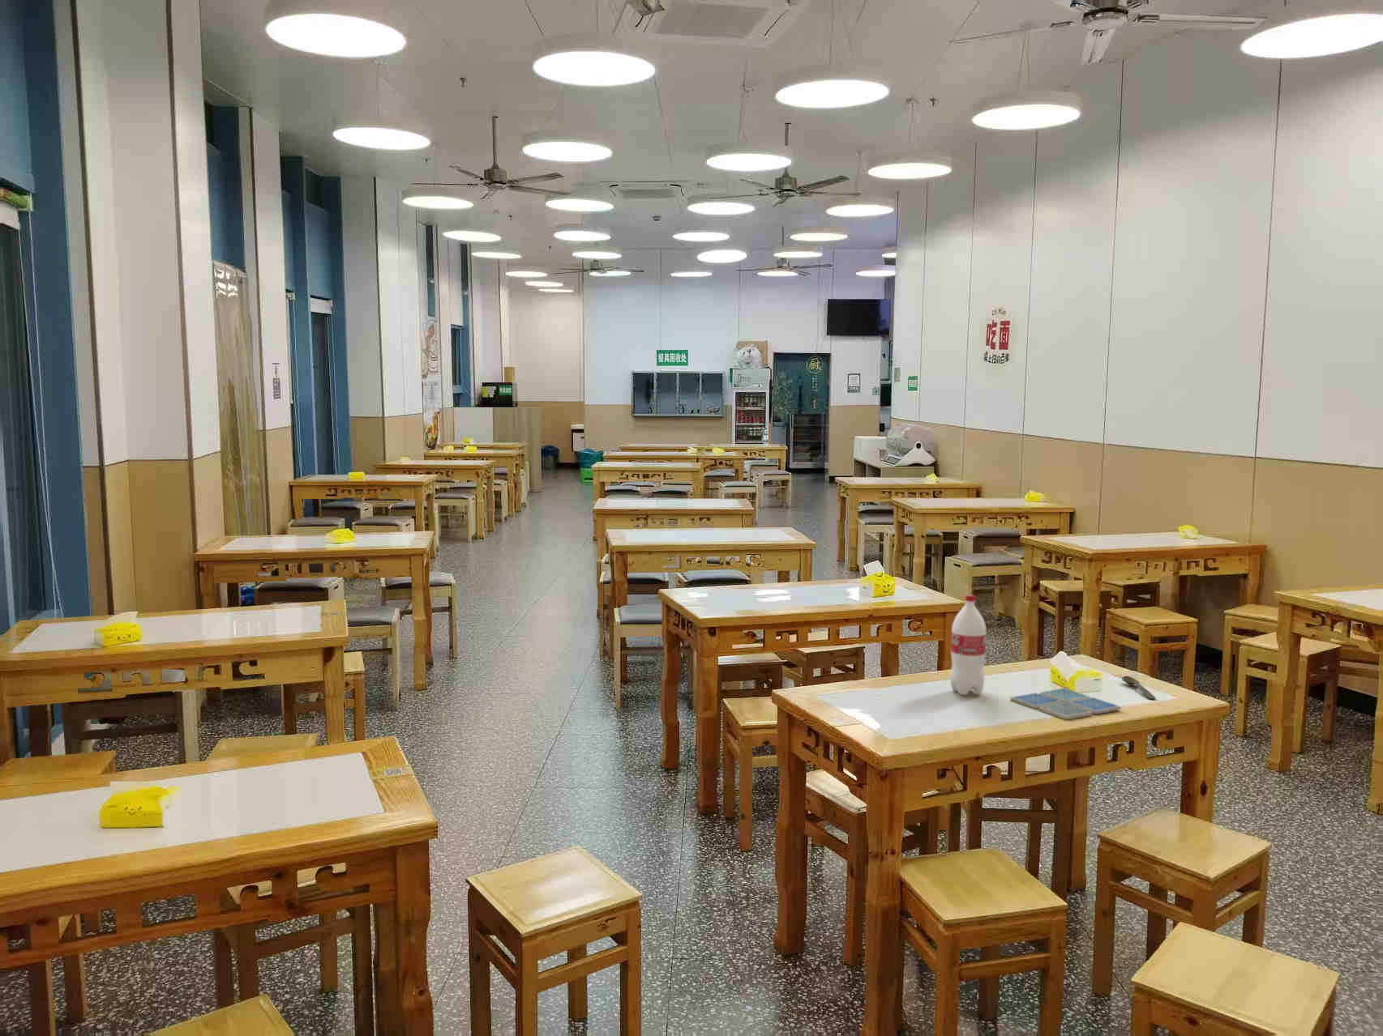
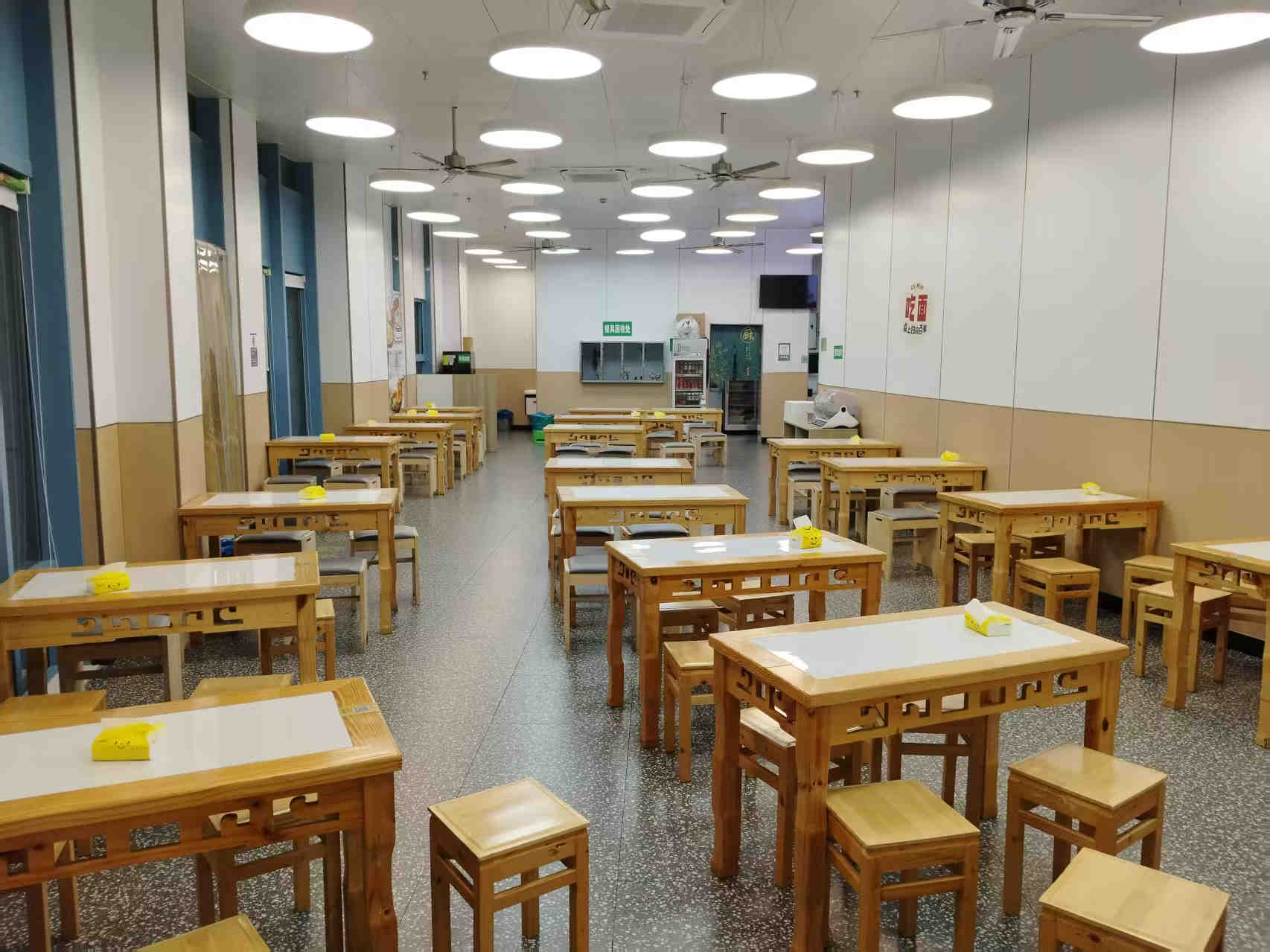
- bottle [950,594,988,695]
- spoon [1122,676,1156,700]
- drink coaster [1009,687,1122,720]
